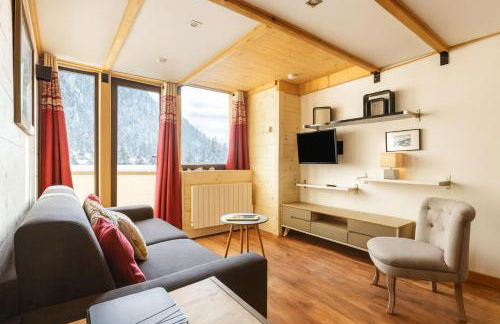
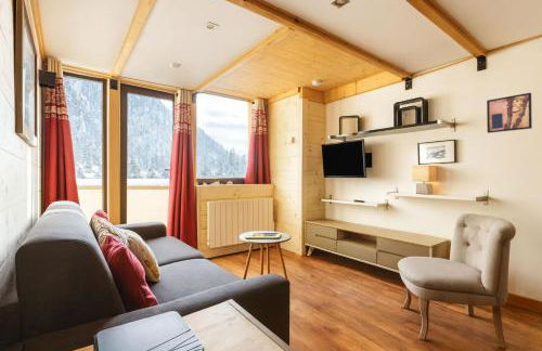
+ wall art [486,92,533,134]
